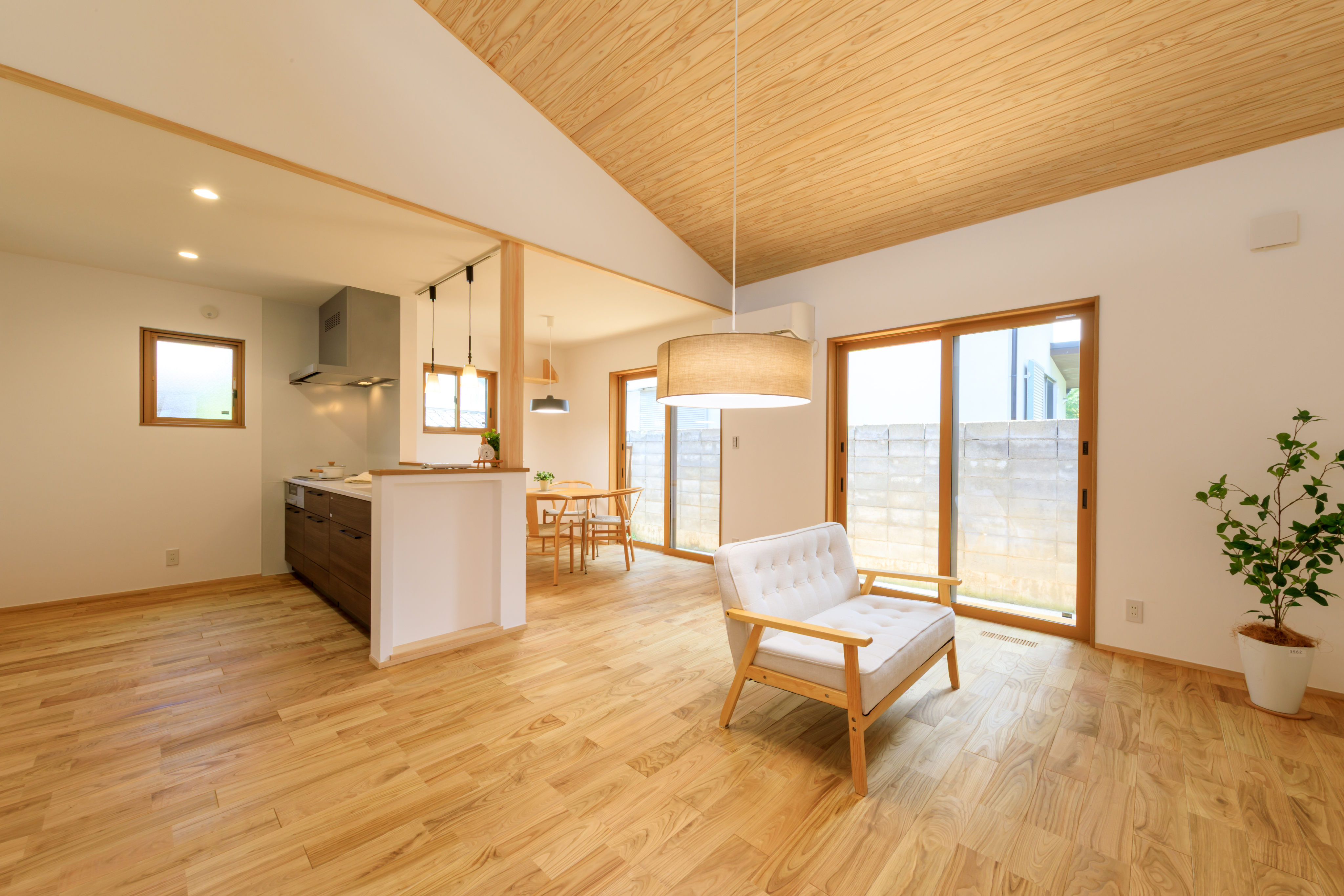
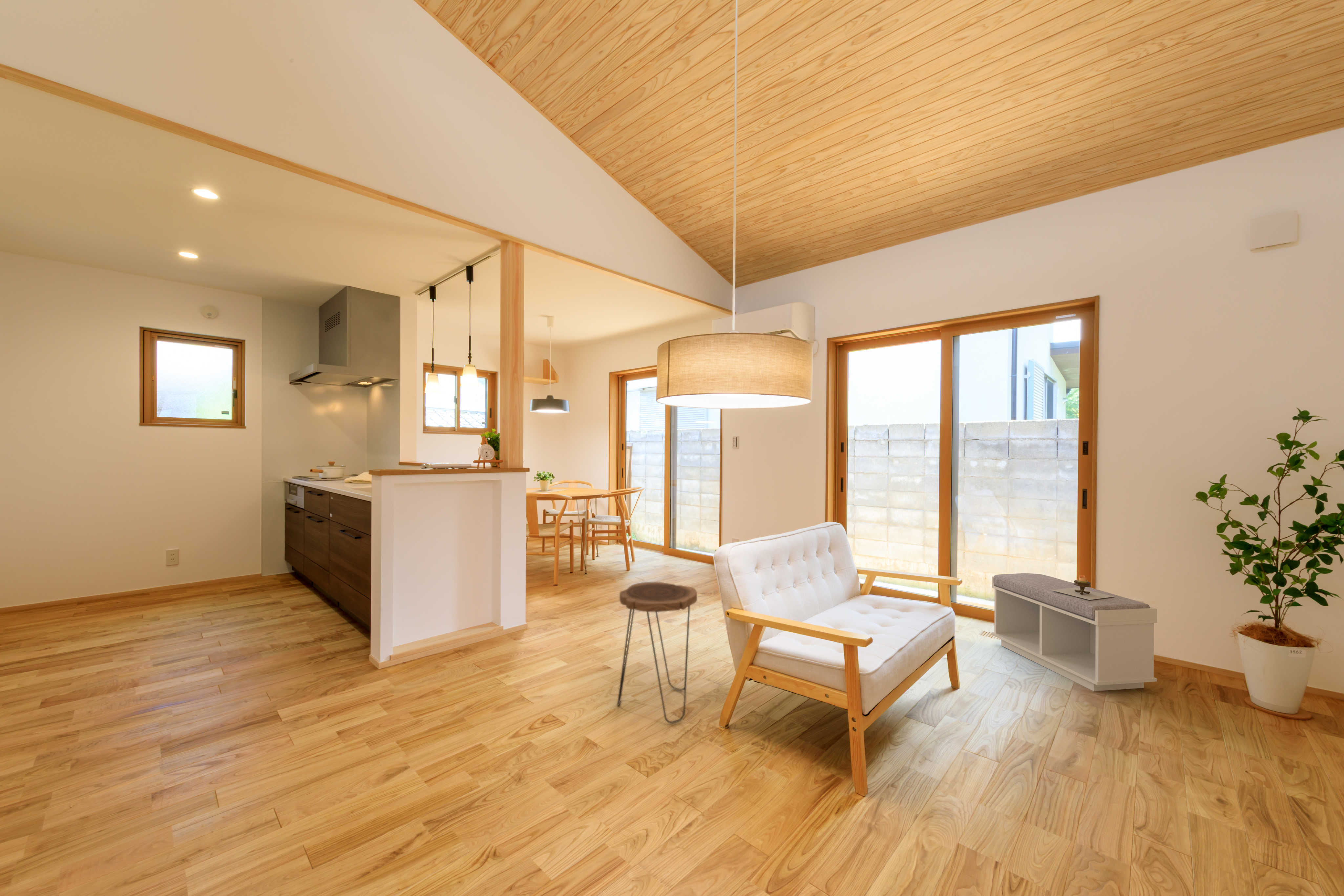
+ bench [991,573,1157,692]
+ candle [1052,574,1115,600]
+ side table [617,582,698,724]
